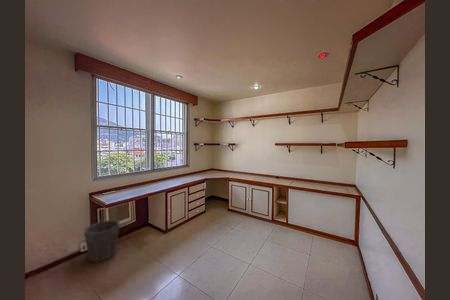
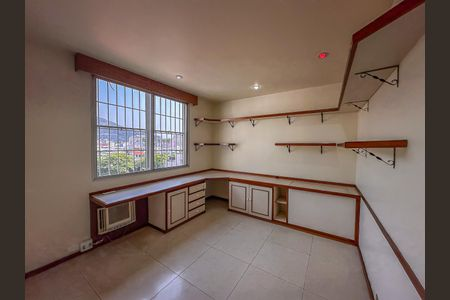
- waste bin [83,219,121,263]
